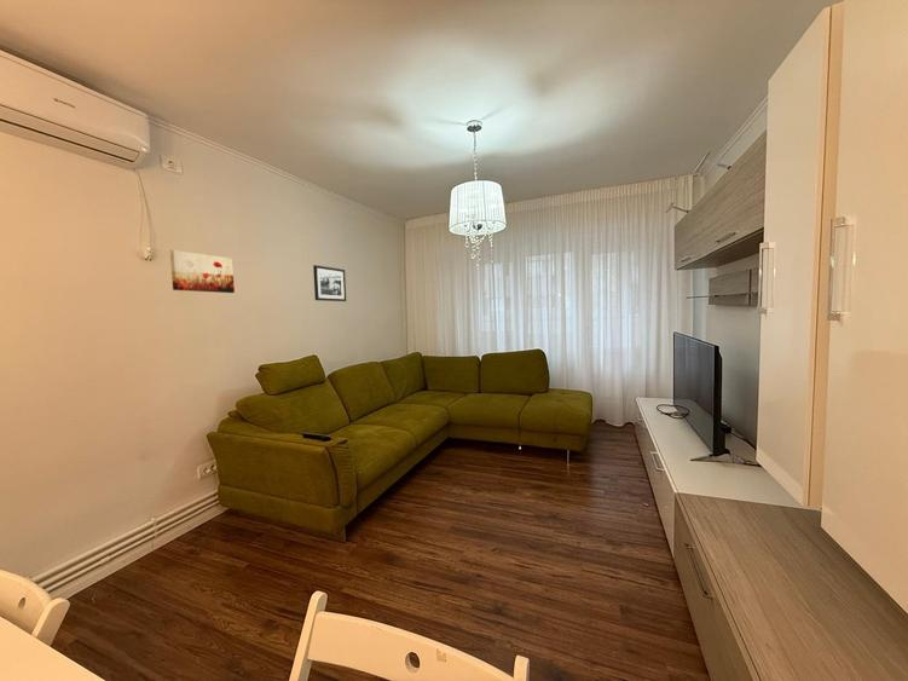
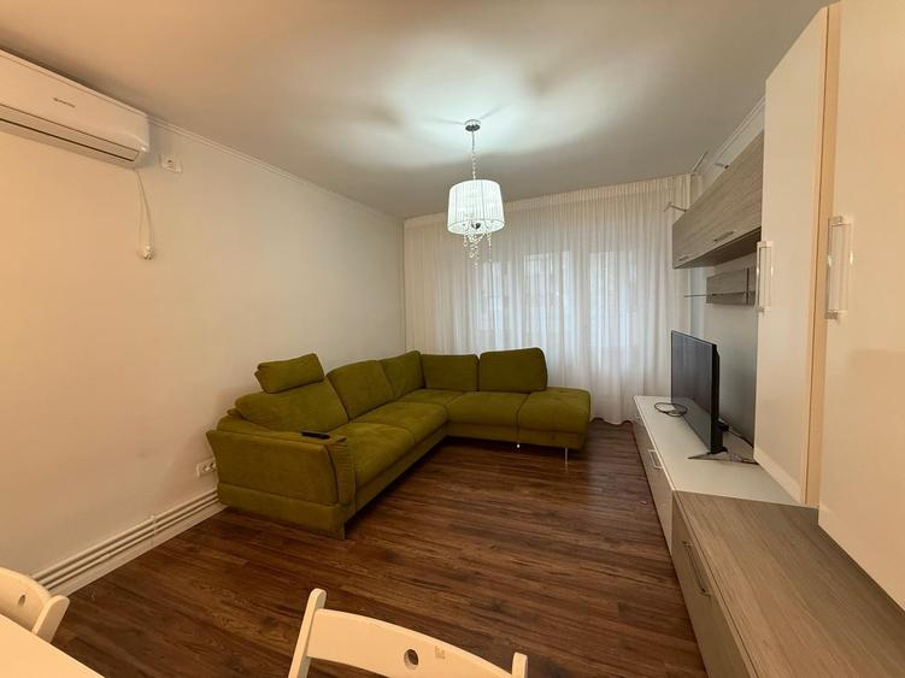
- wall art [169,249,236,294]
- picture frame [312,264,347,302]
